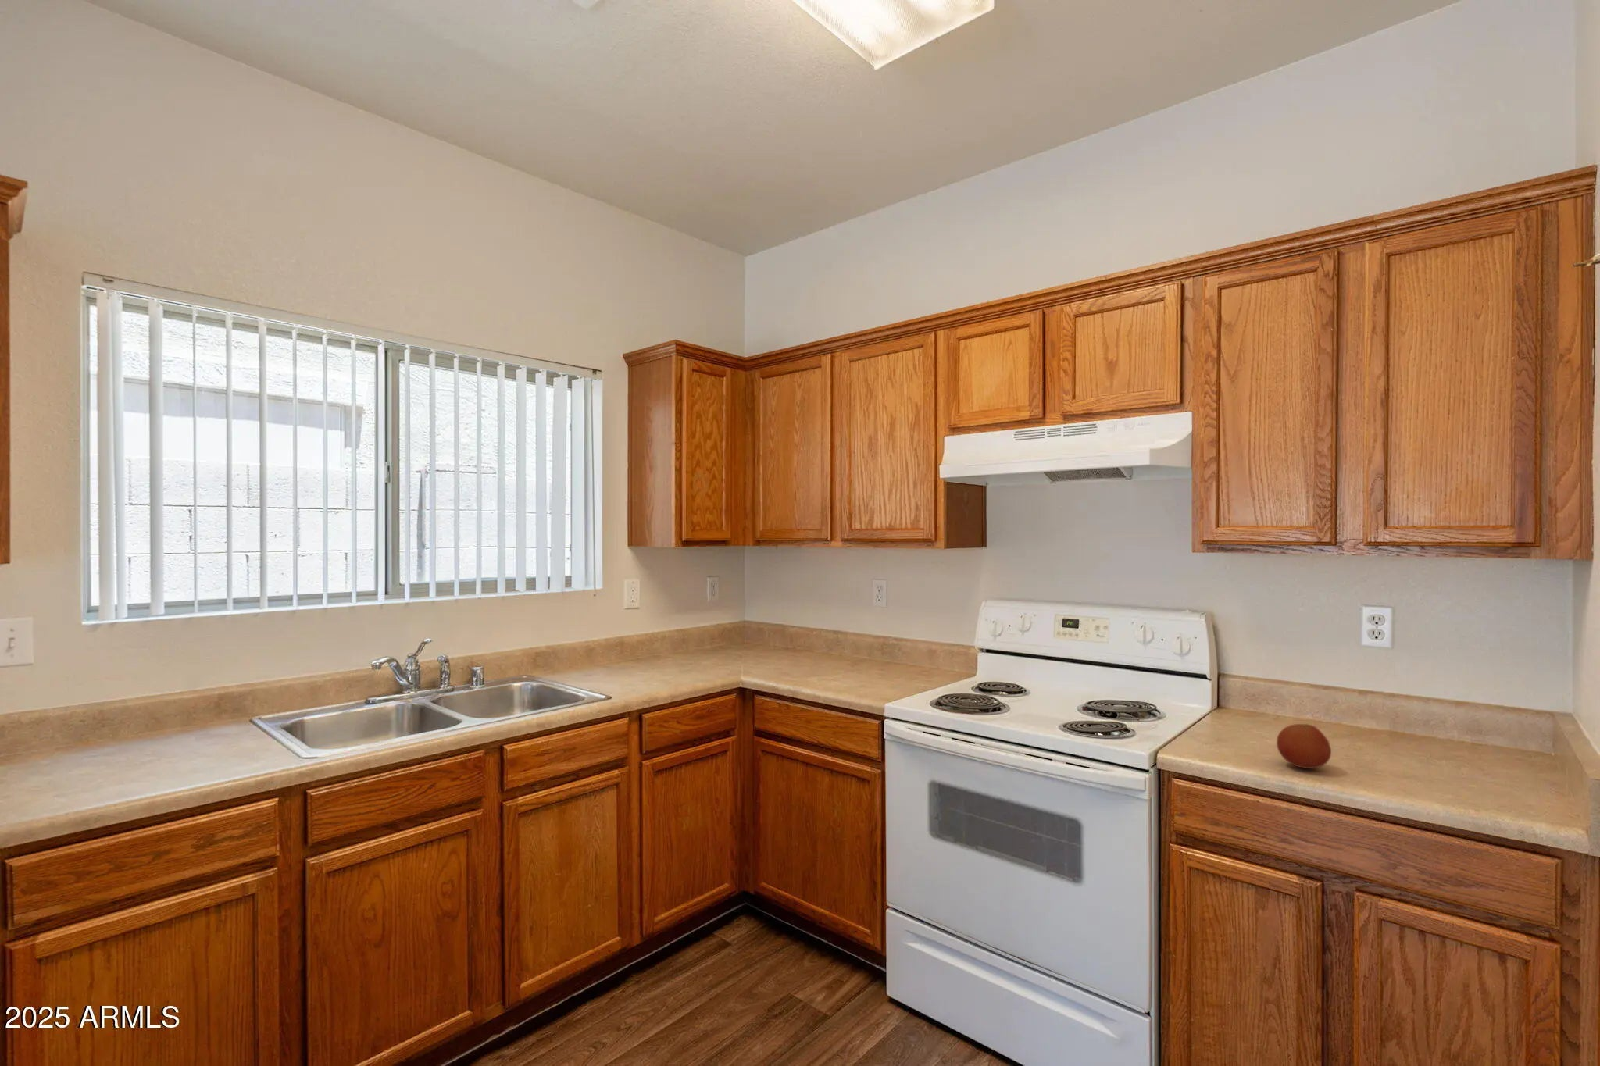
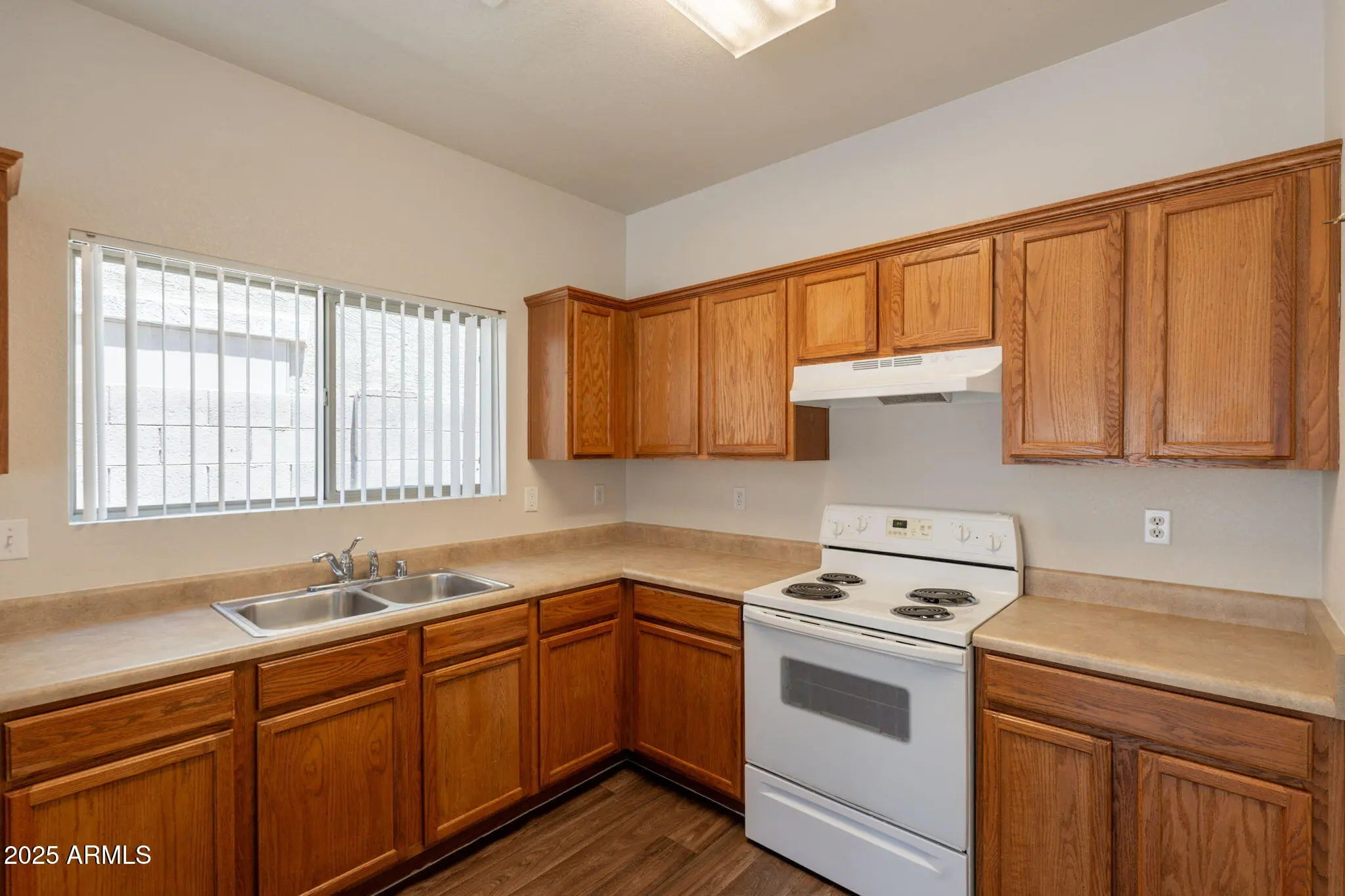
- fruit [1275,723,1332,770]
